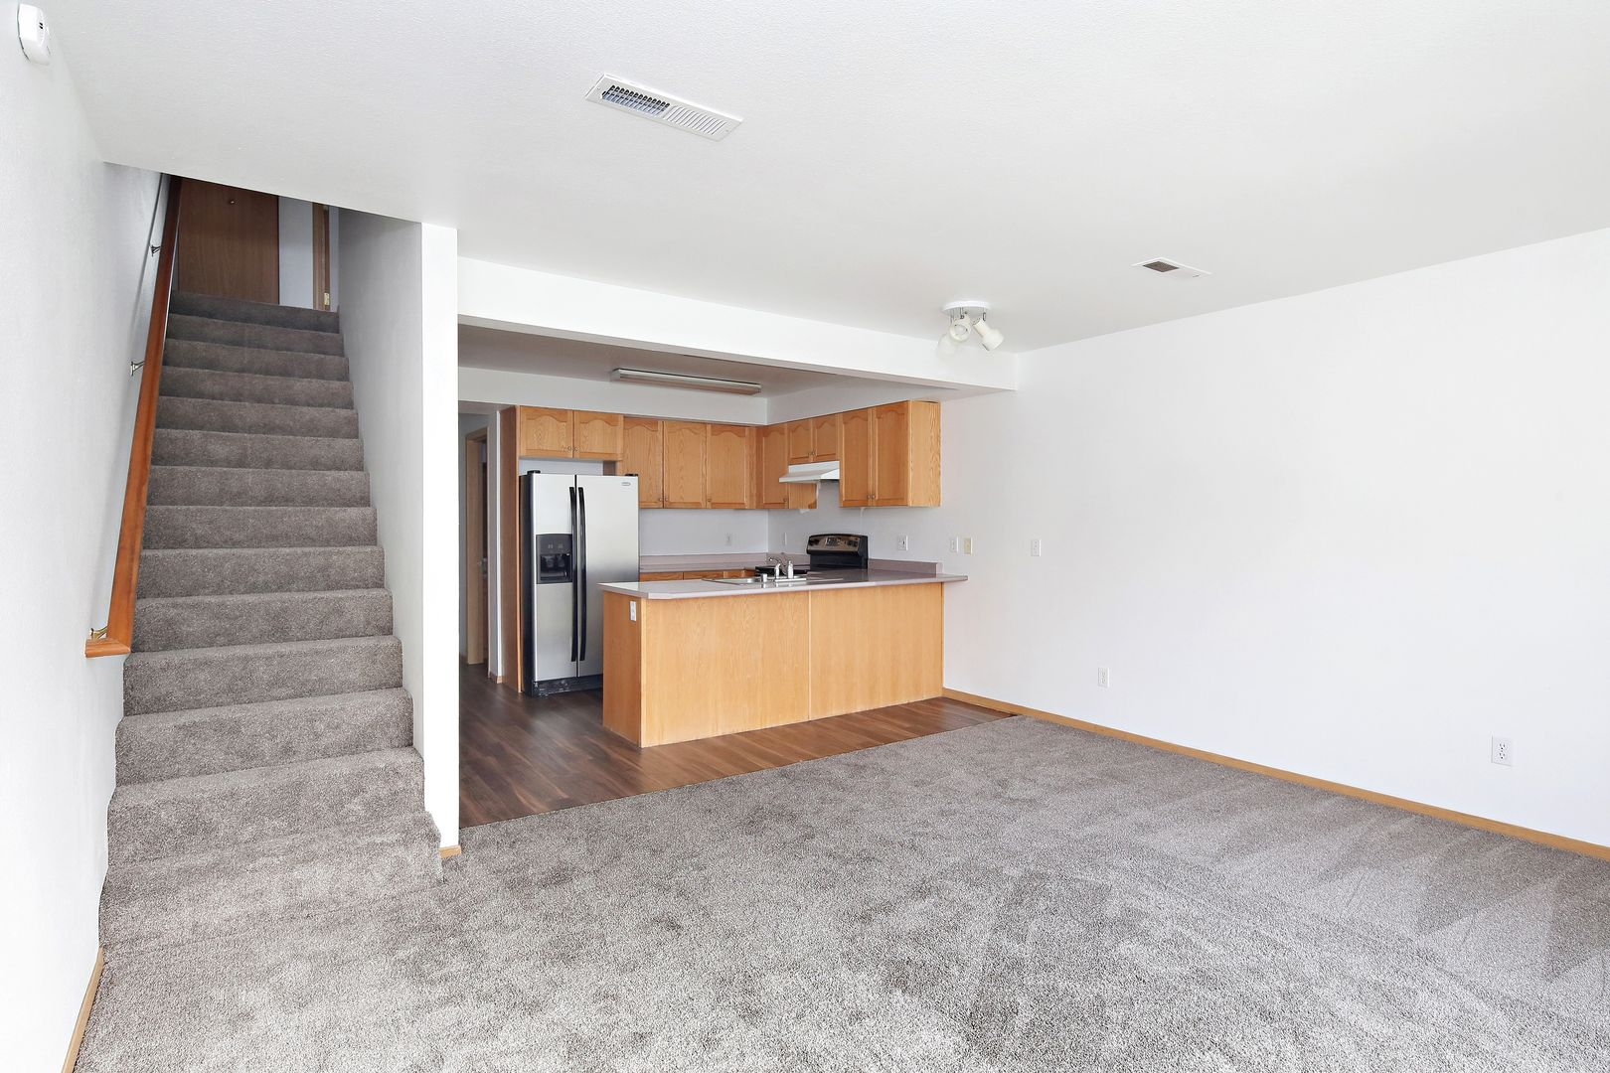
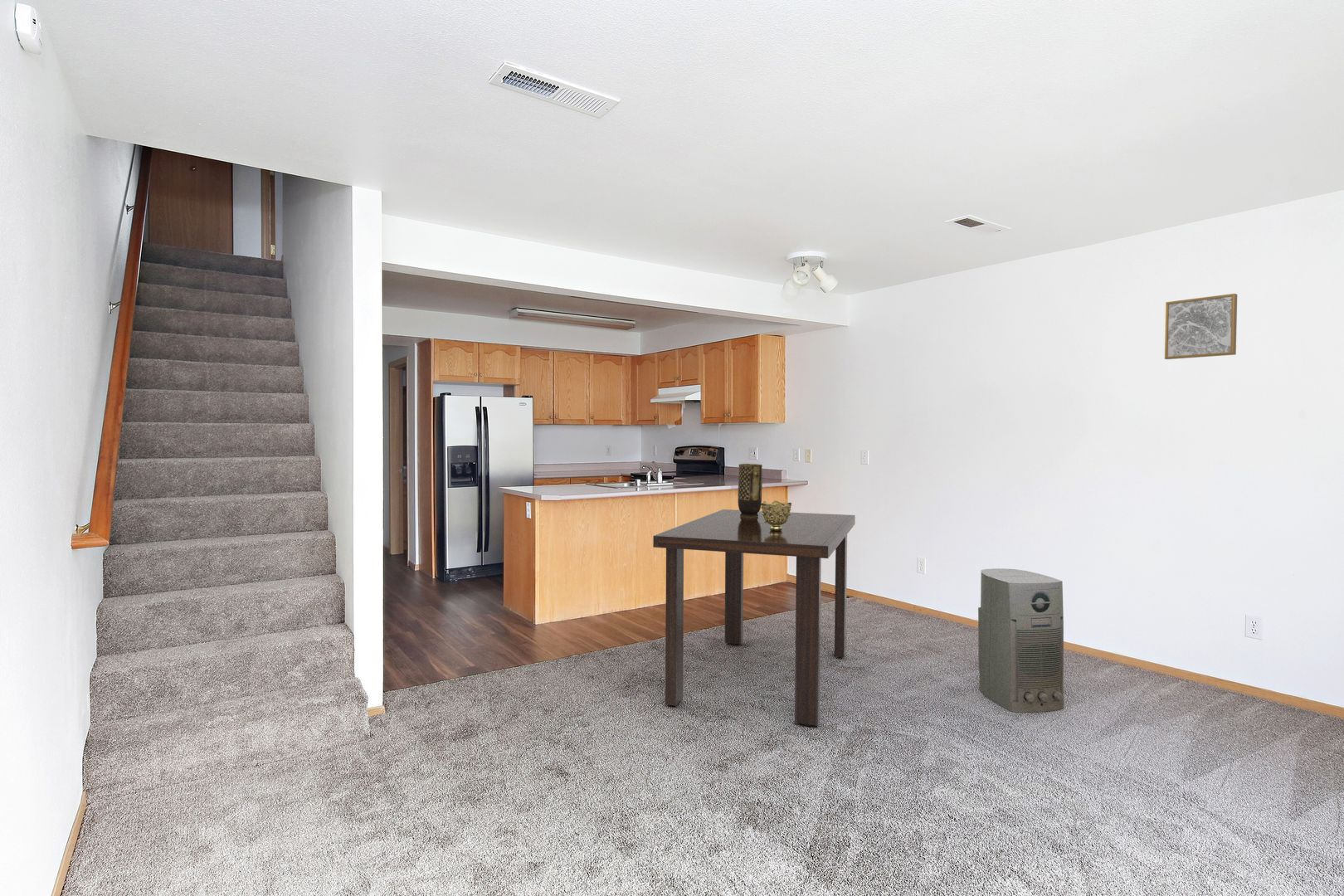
+ dining table [652,509,856,727]
+ wall art [1164,293,1238,360]
+ decorative bowl [761,500,792,531]
+ vase [738,463,763,518]
+ air purifier [977,567,1064,713]
